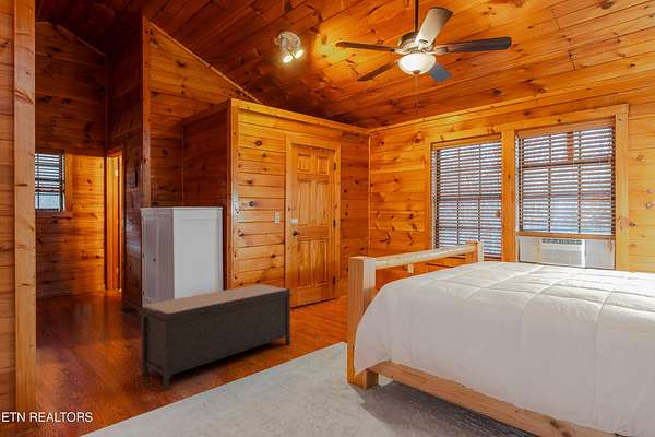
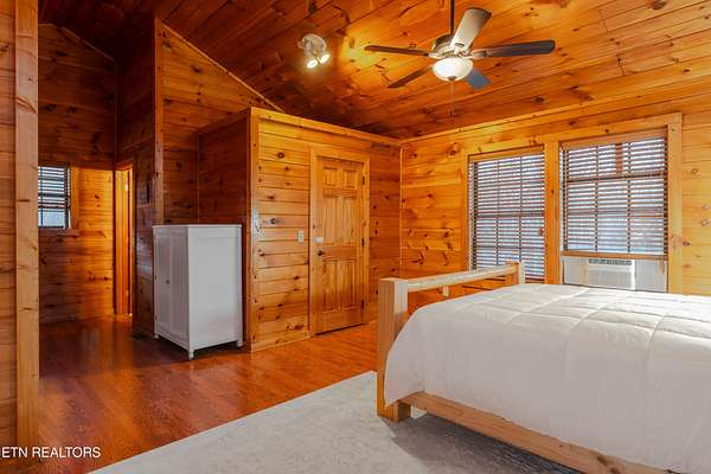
- bench [138,283,293,391]
